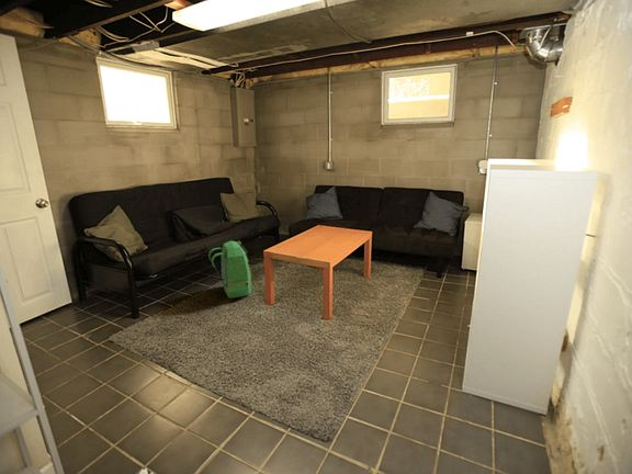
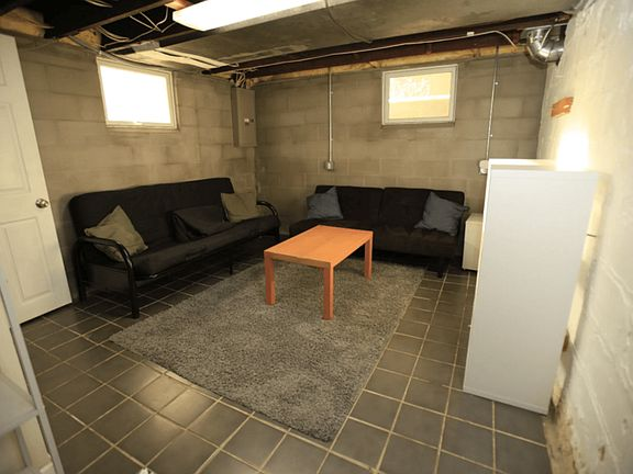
- backpack [207,240,253,300]
